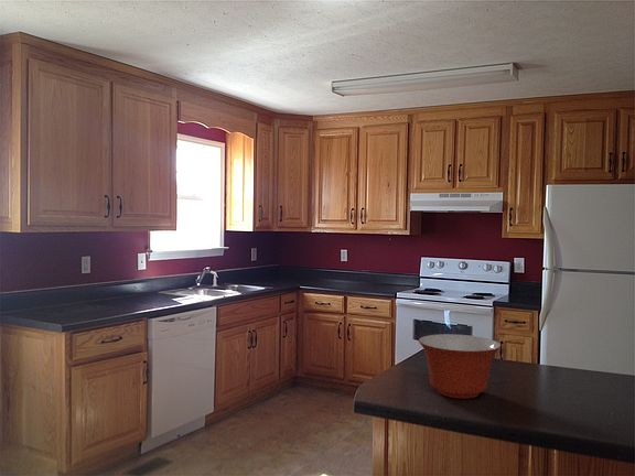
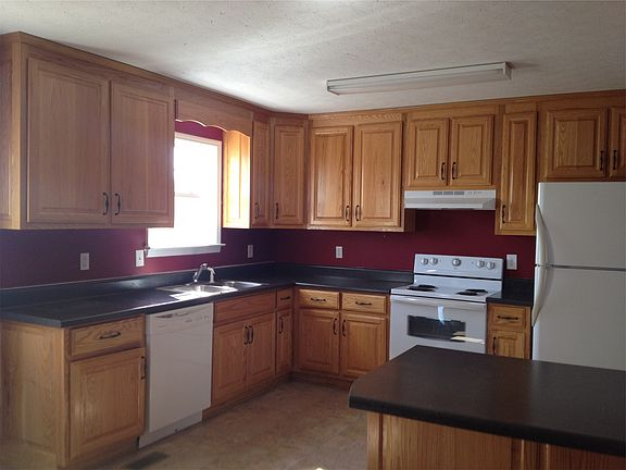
- mixing bowl [418,333,502,400]
